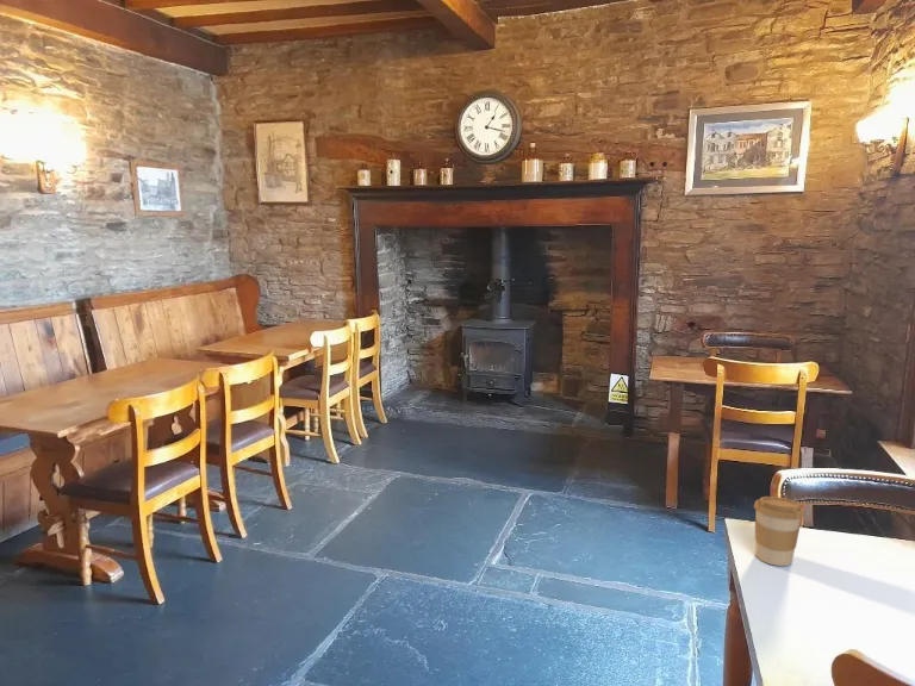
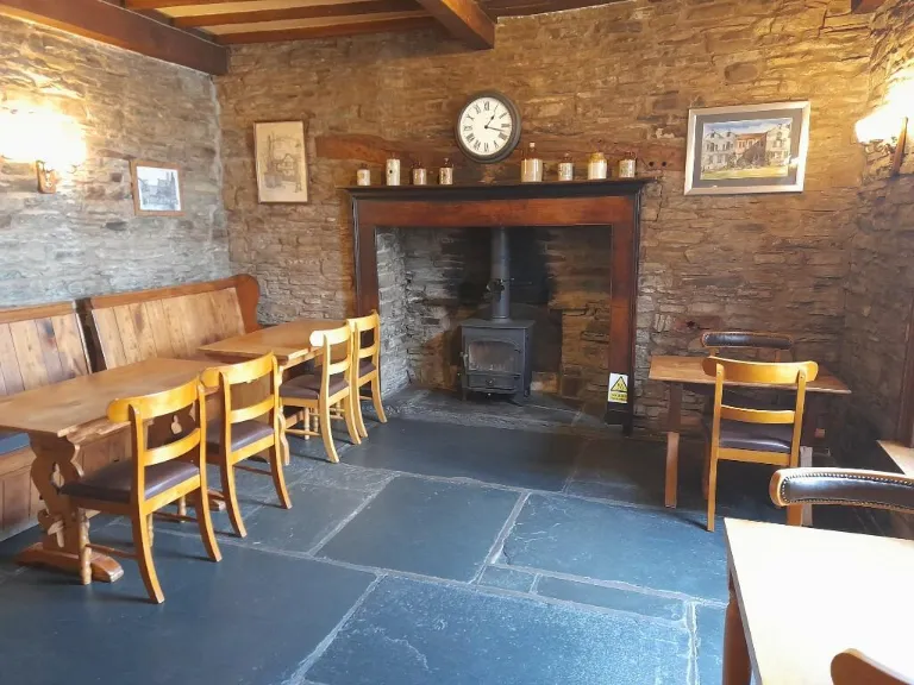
- coffee cup [753,495,804,567]
